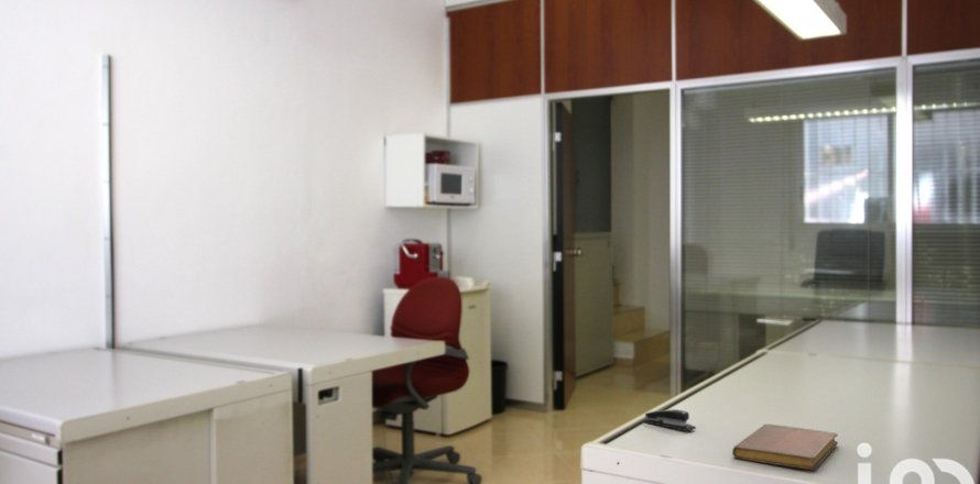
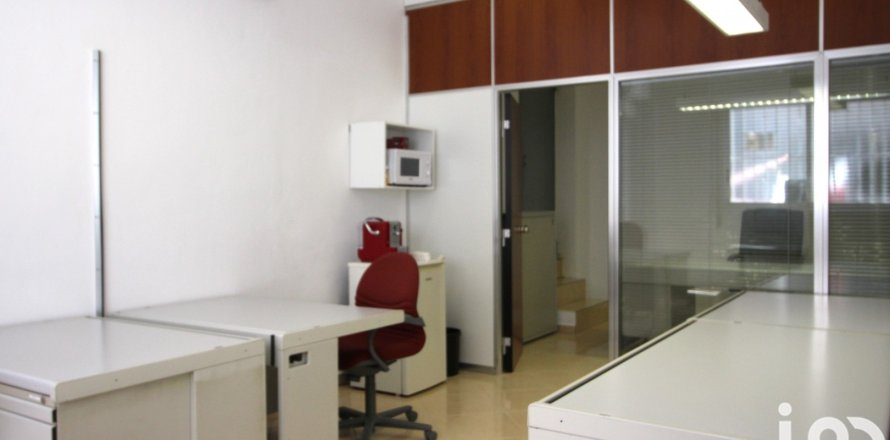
- notebook [731,424,839,471]
- stapler [642,408,697,432]
